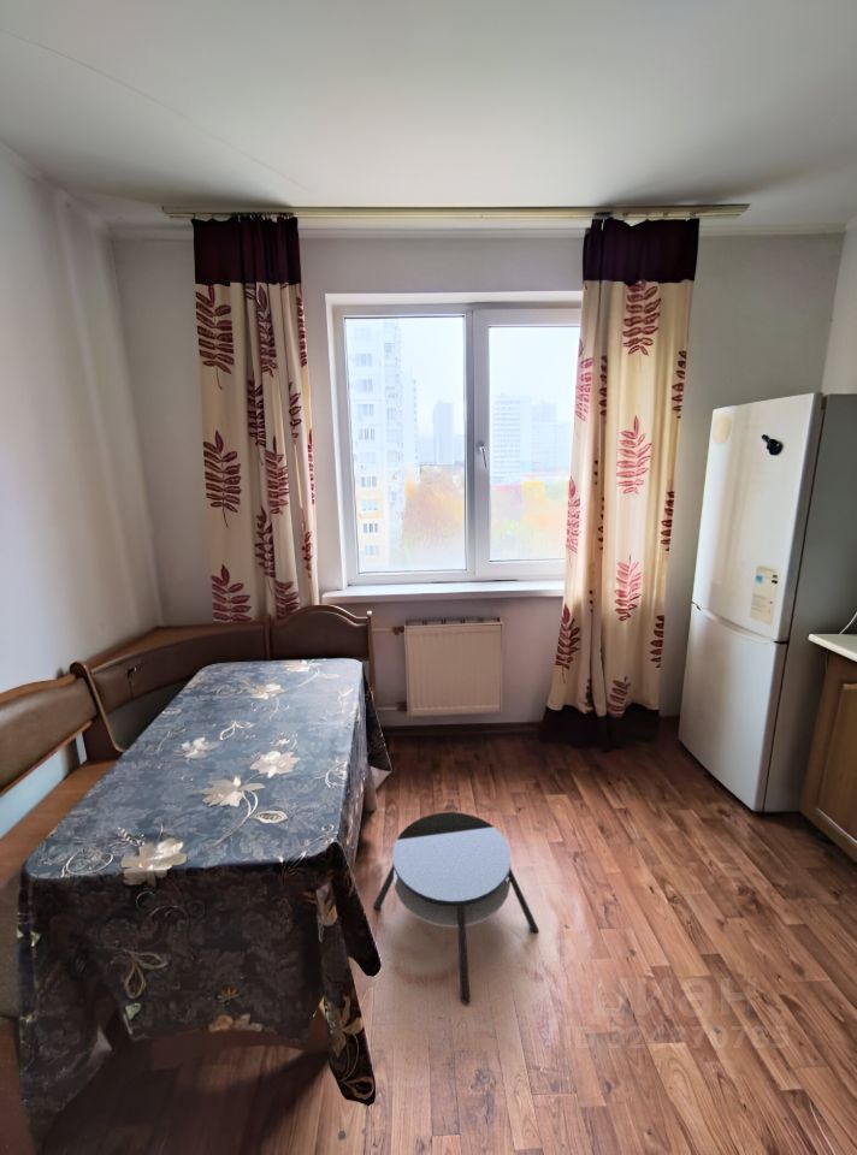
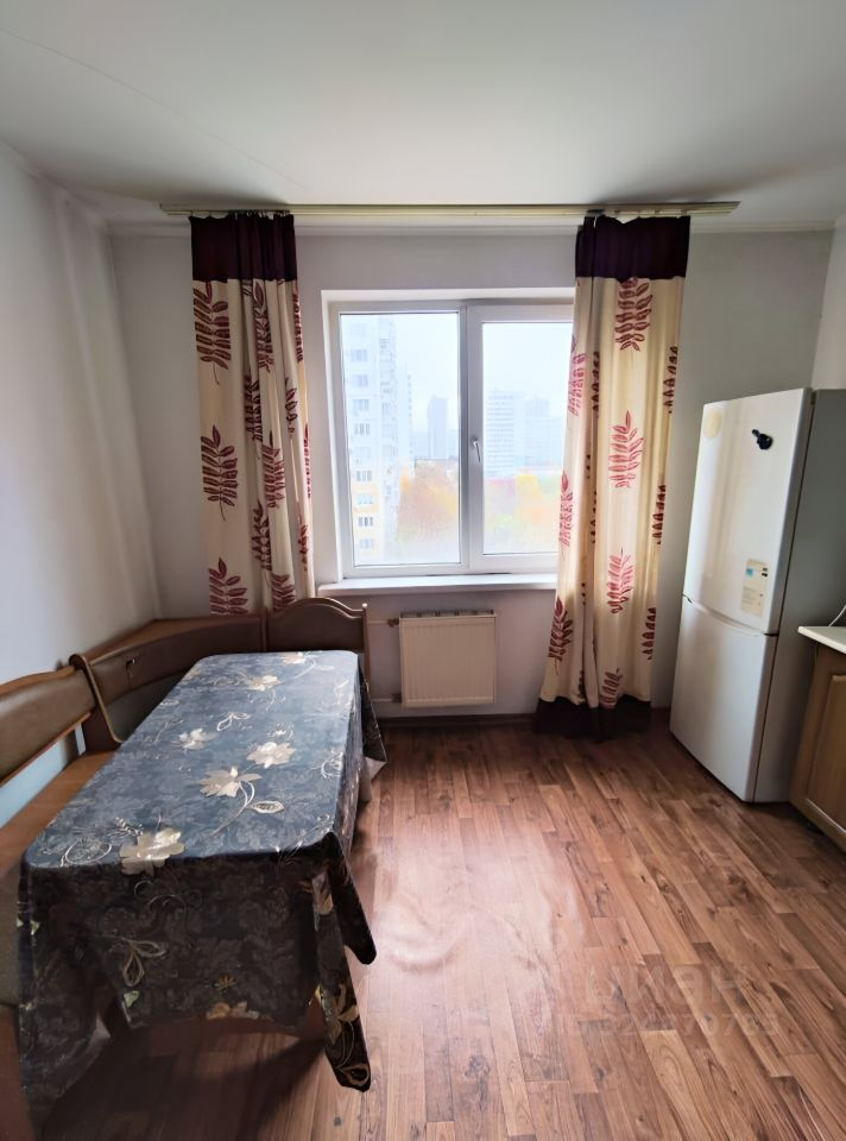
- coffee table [372,811,540,1005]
